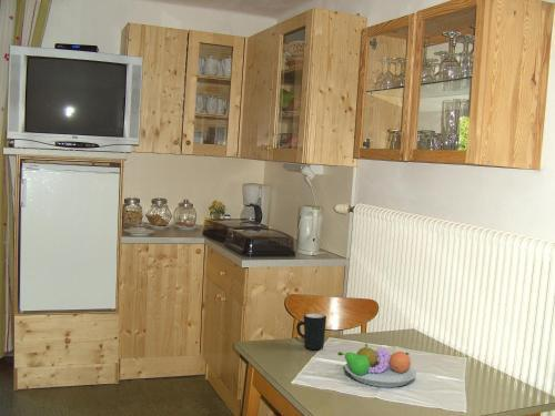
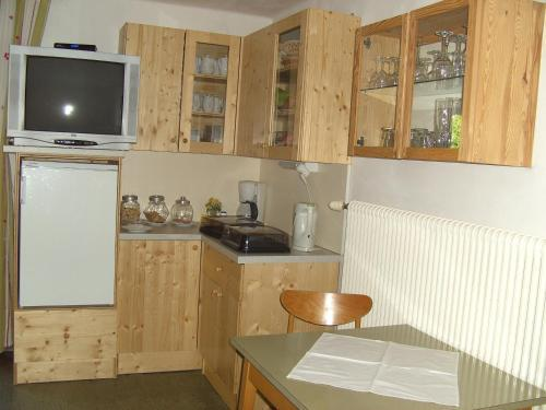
- mug [295,313,327,351]
- fruit bowl [336,341,417,388]
